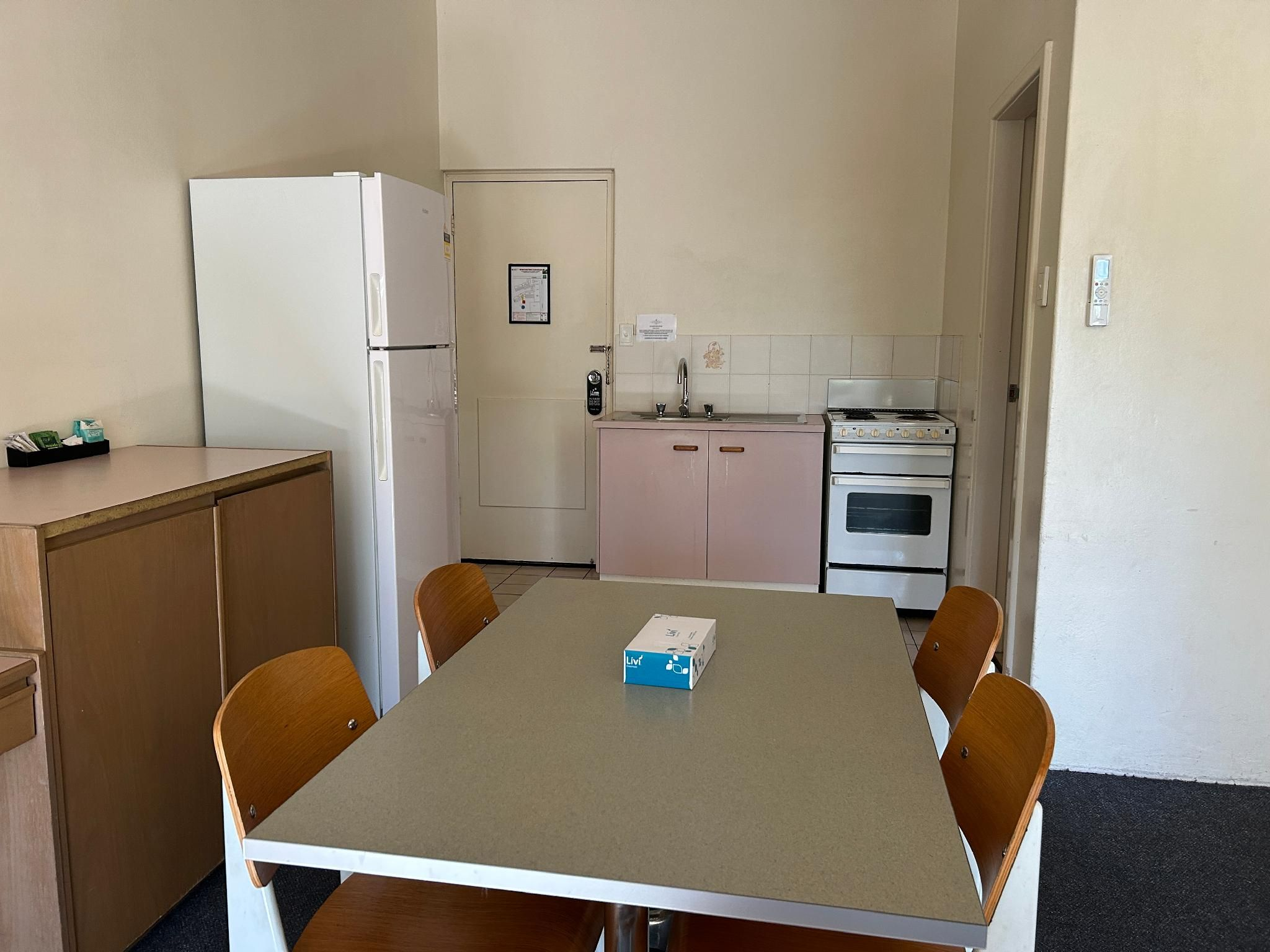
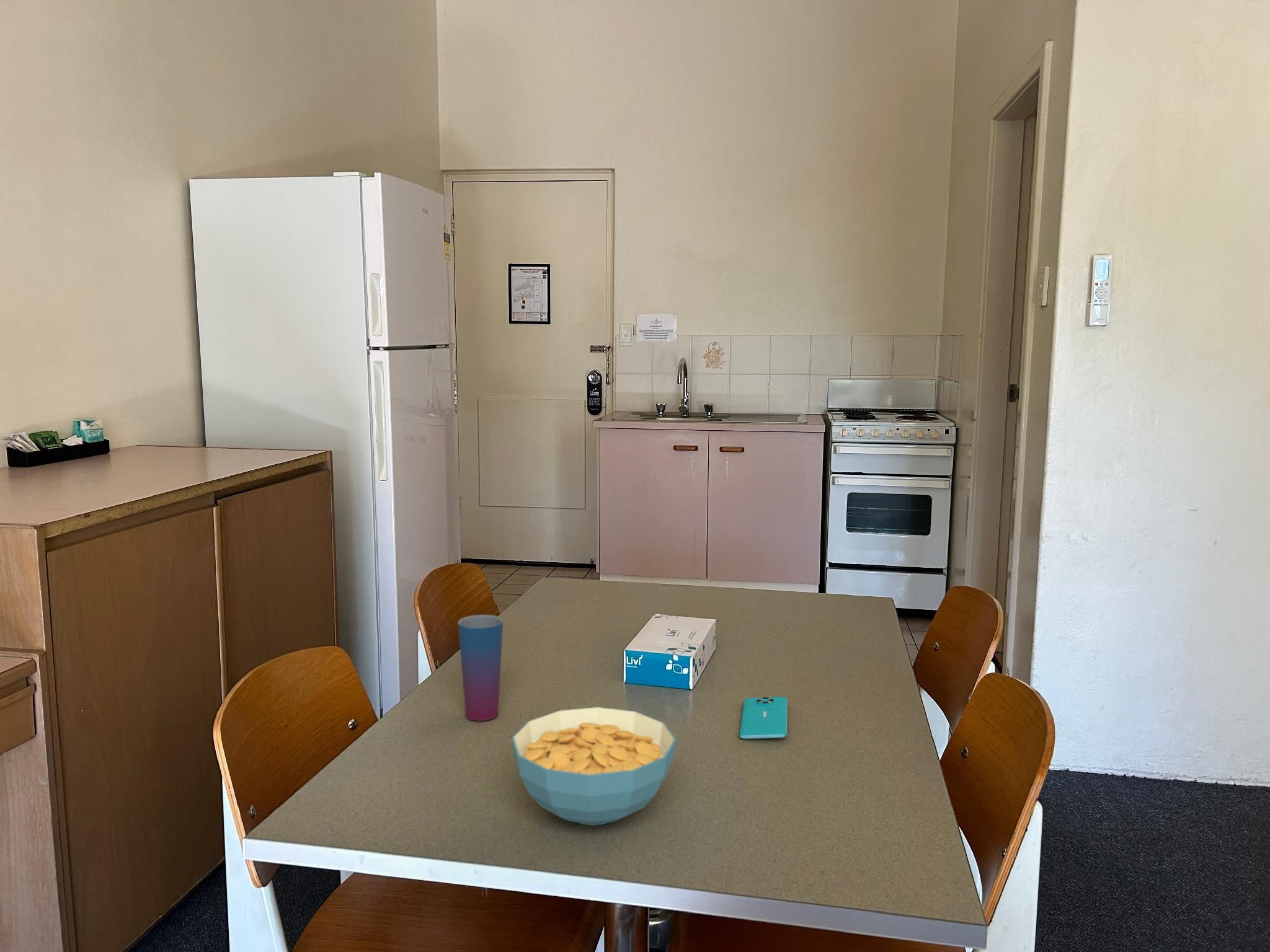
+ smartphone [739,696,788,739]
+ cup [457,614,504,721]
+ cereal bowl [511,707,677,826]
